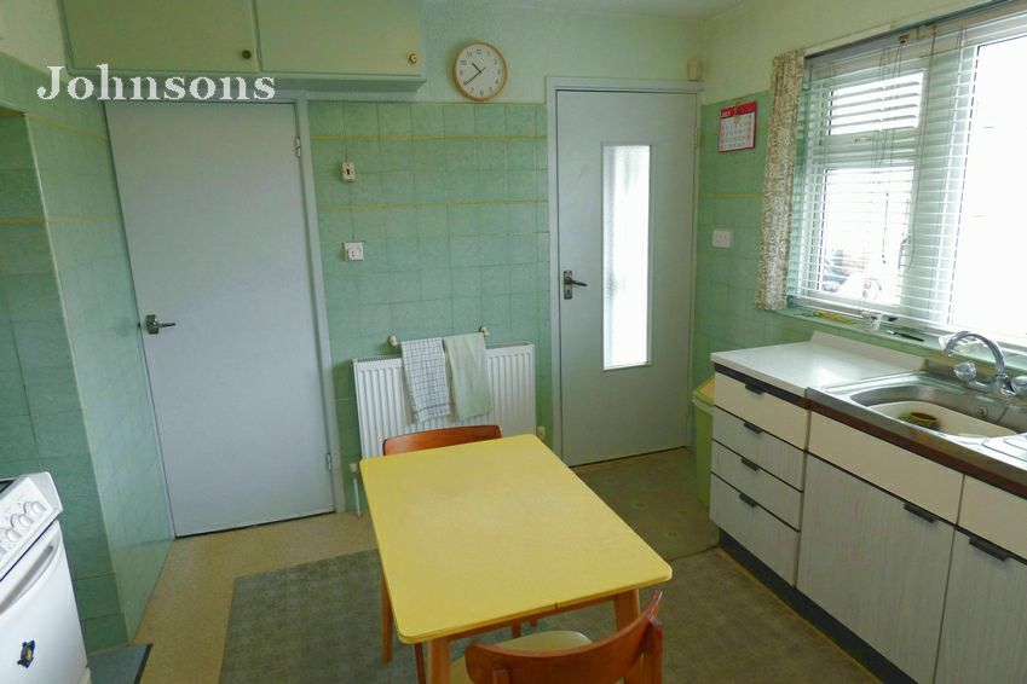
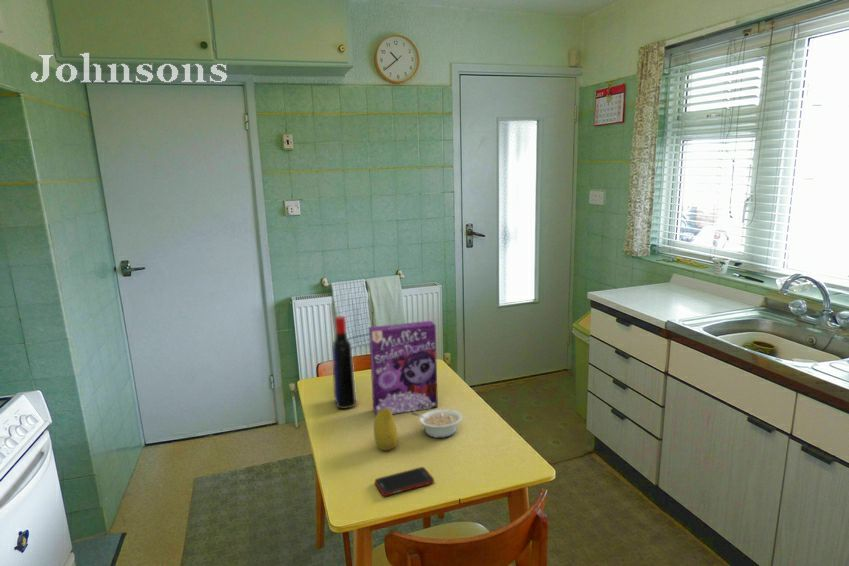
+ legume [410,408,463,439]
+ liquor bottle [331,315,357,410]
+ cereal box [368,320,439,415]
+ fruit [373,408,399,451]
+ cell phone [374,466,435,497]
